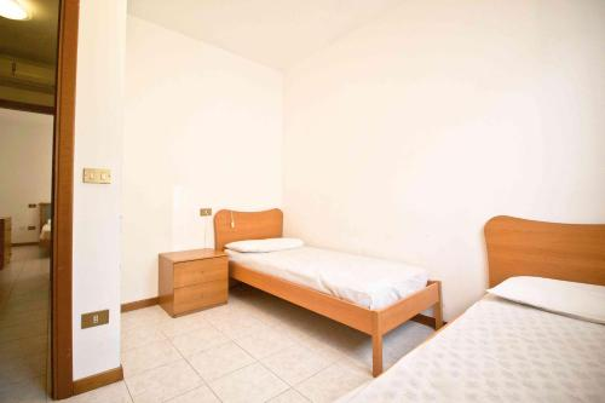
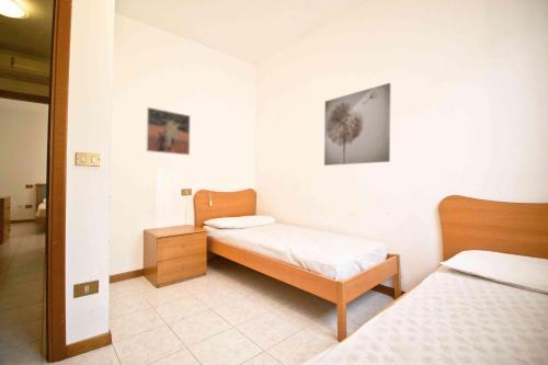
+ wall art [323,82,391,167]
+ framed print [145,106,191,157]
